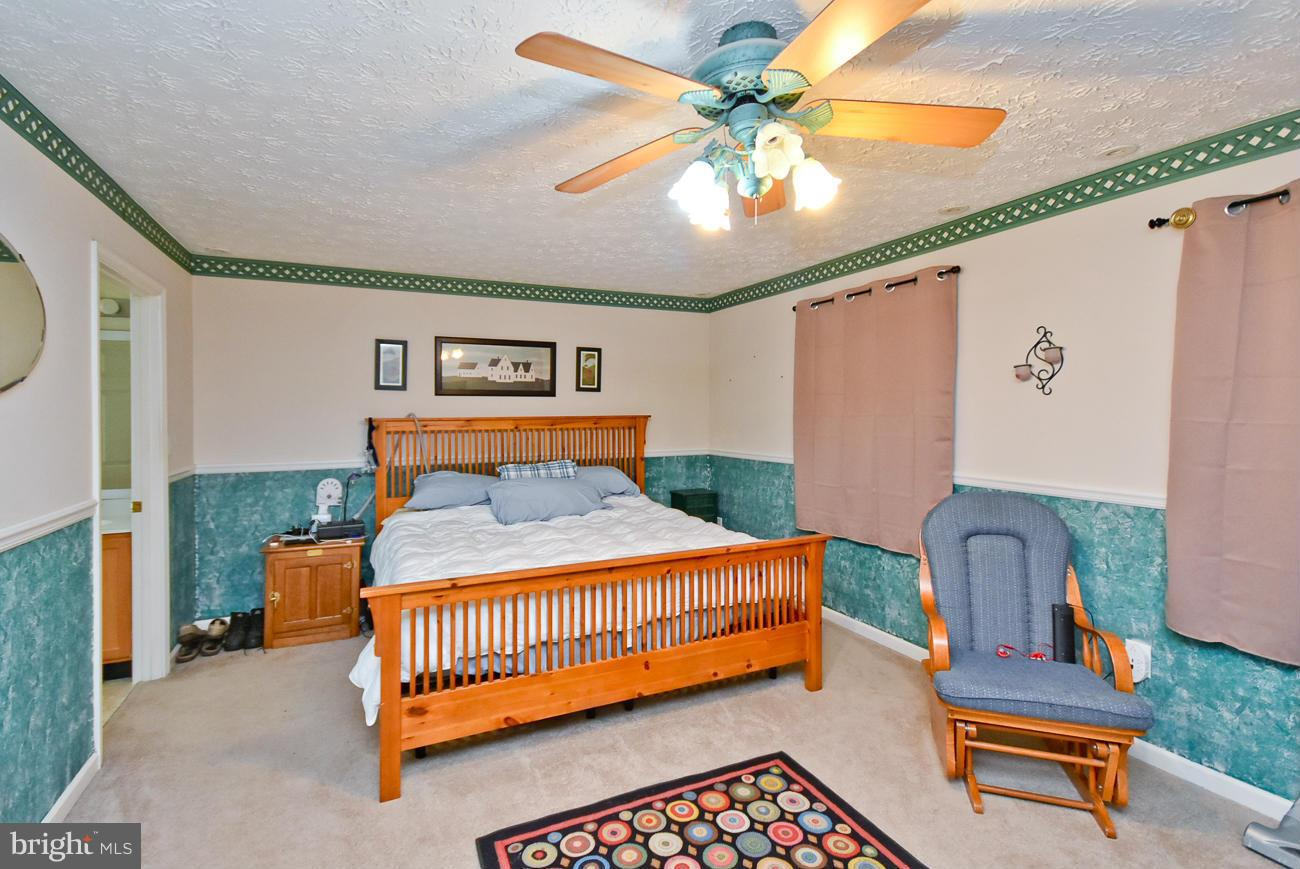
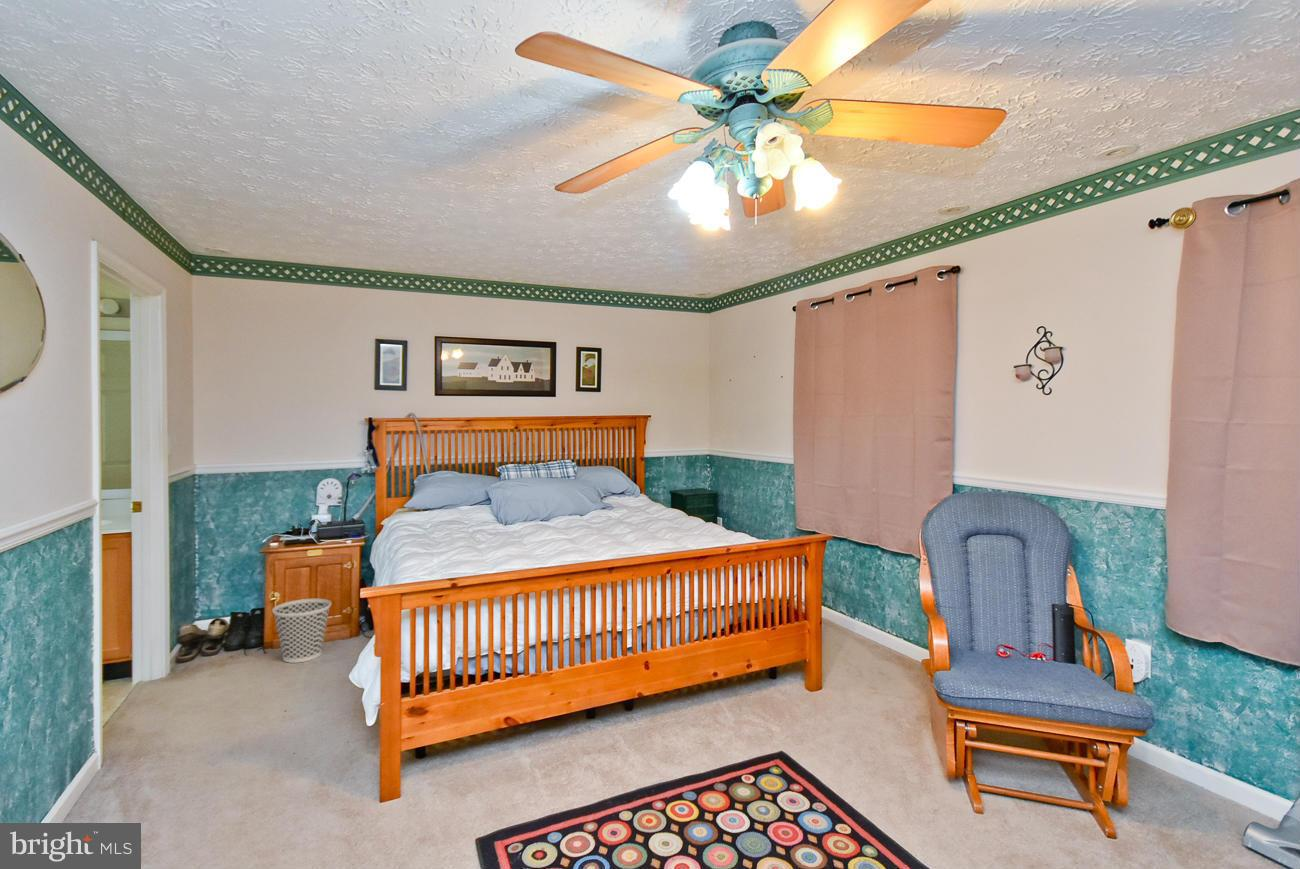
+ wastebasket [271,598,332,664]
